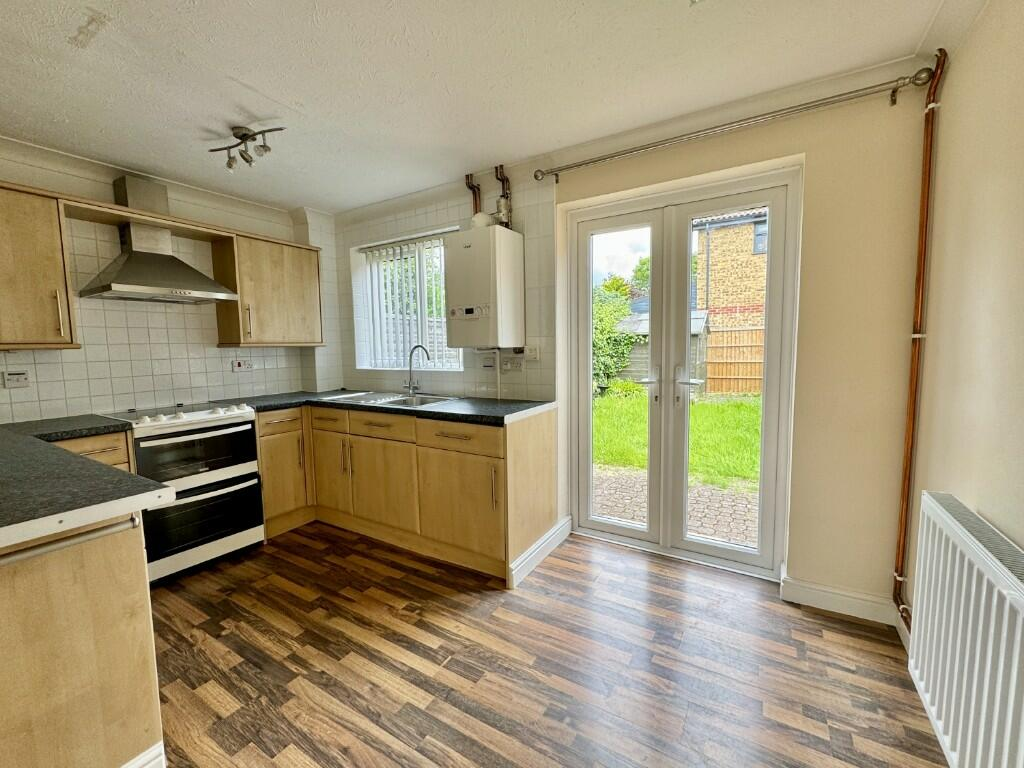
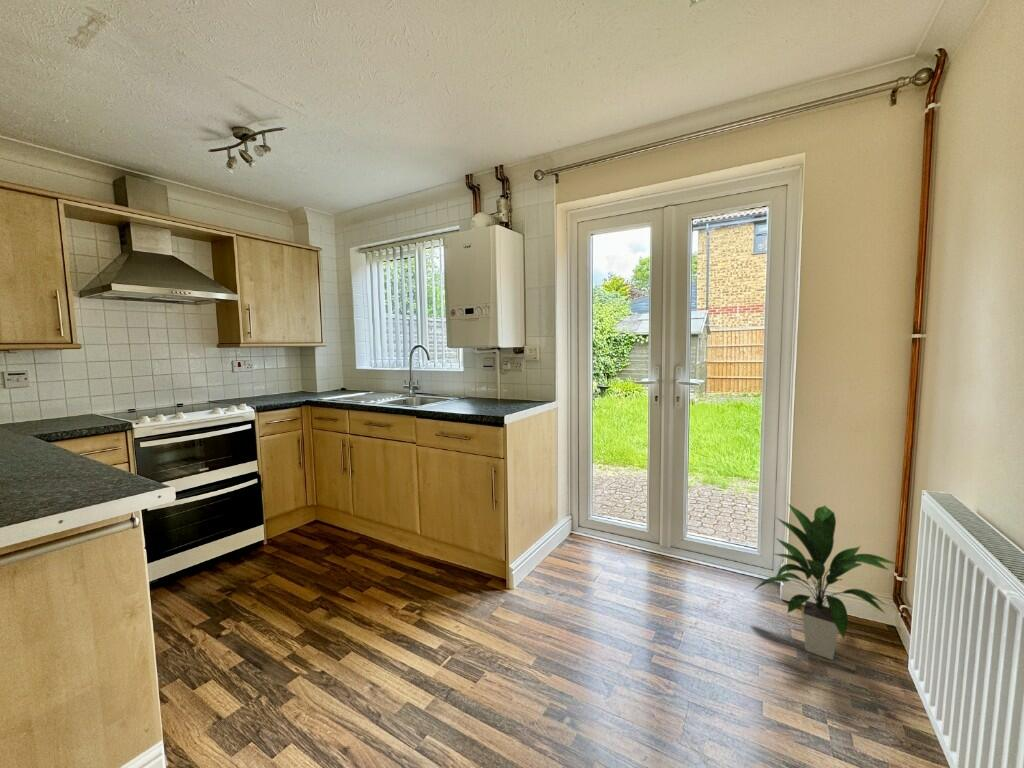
+ indoor plant [752,501,898,661]
